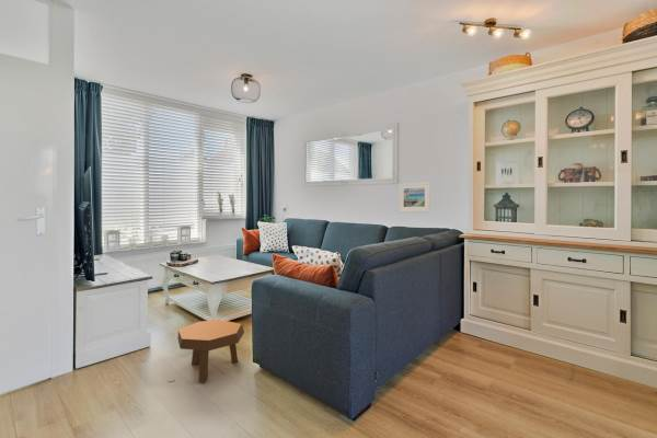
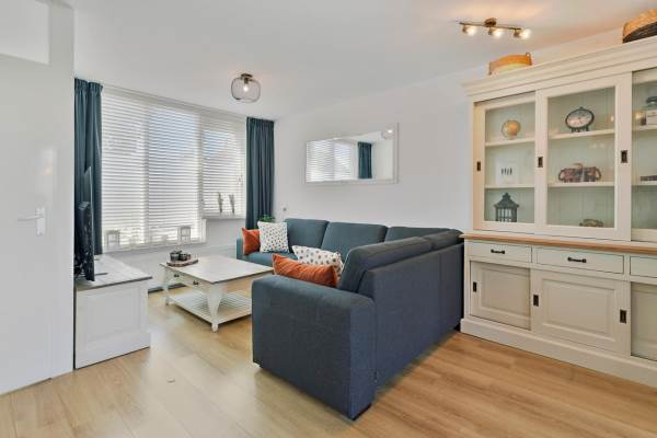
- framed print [399,181,431,214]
- footstool [176,319,245,383]
